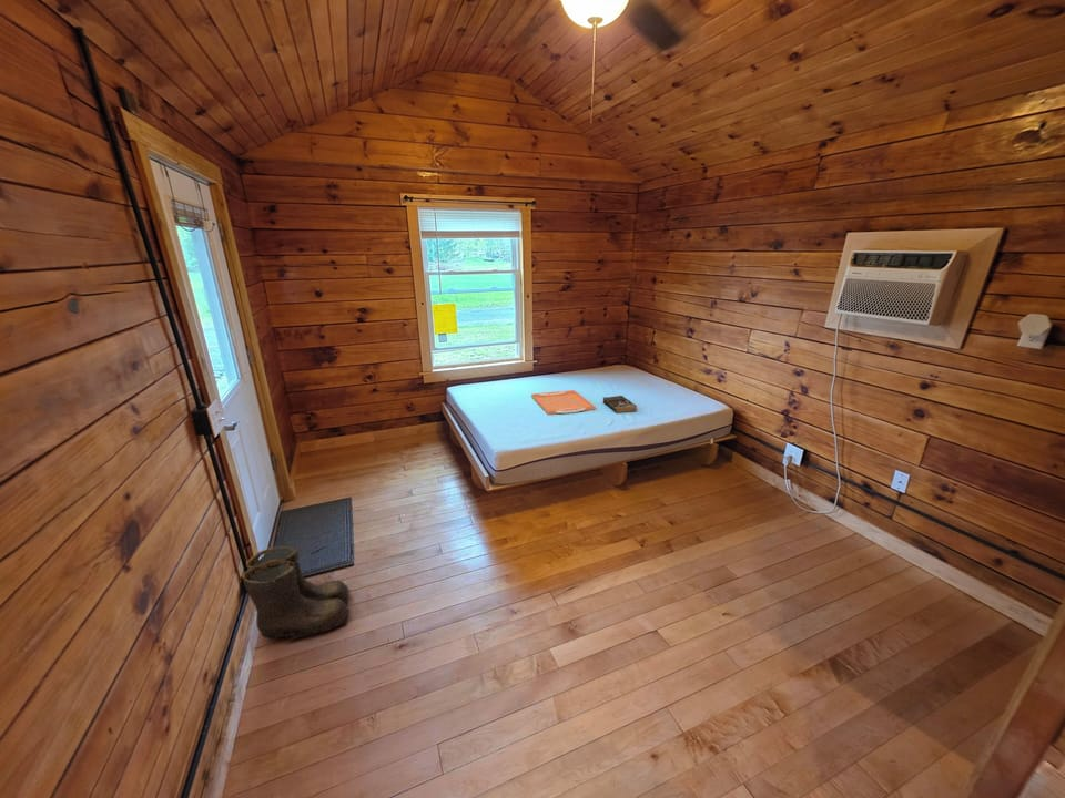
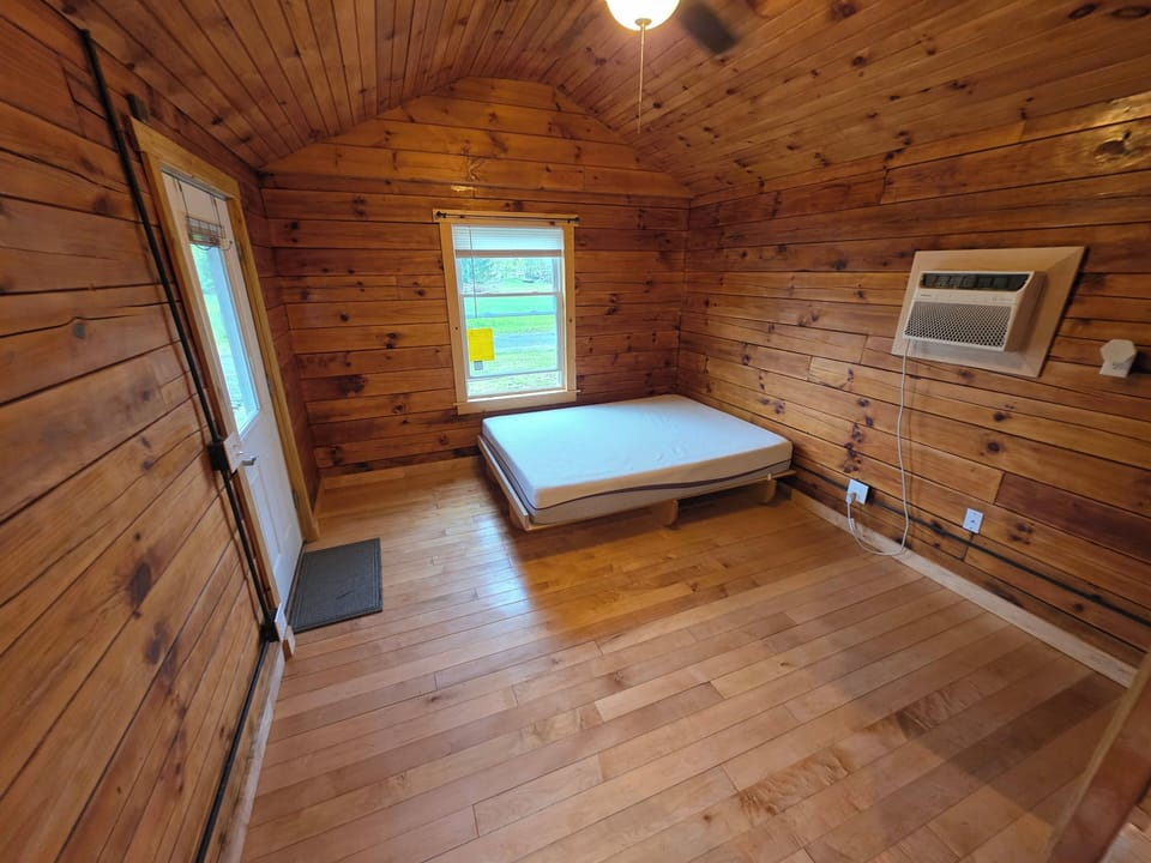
- book [602,395,638,415]
- serving tray [530,389,597,416]
- boots [241,545,352,641]
